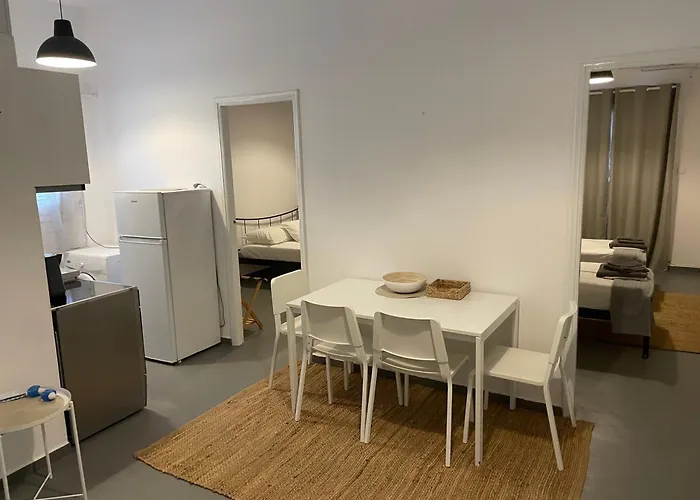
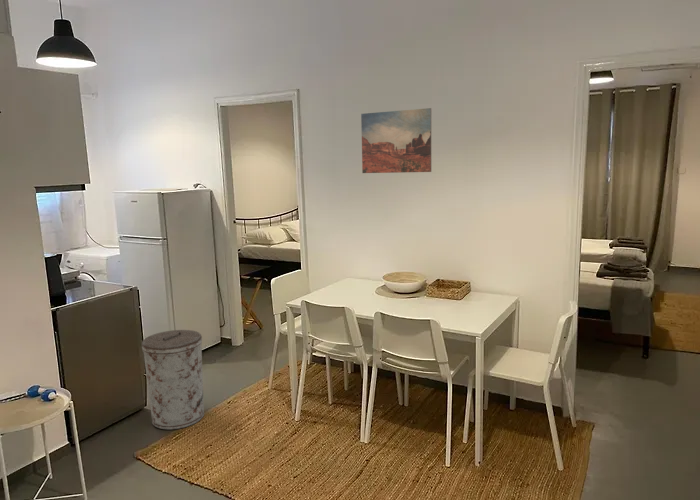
+ wall art [360,107,432,174]
+ trash can [141,329,205,430]
